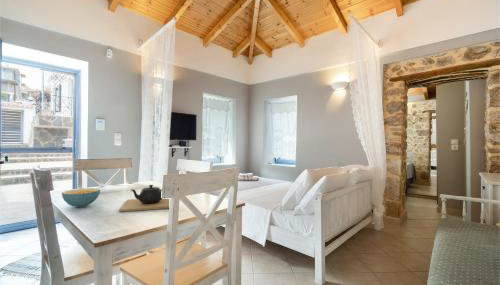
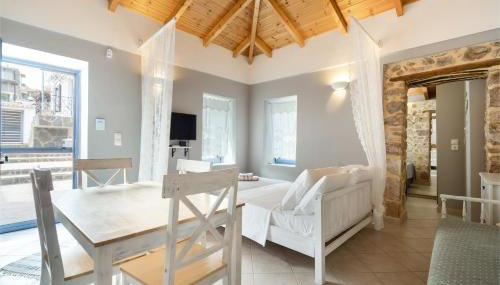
- teapot [118,184,170,213]
- cereal bowl [61,187,101,209]
